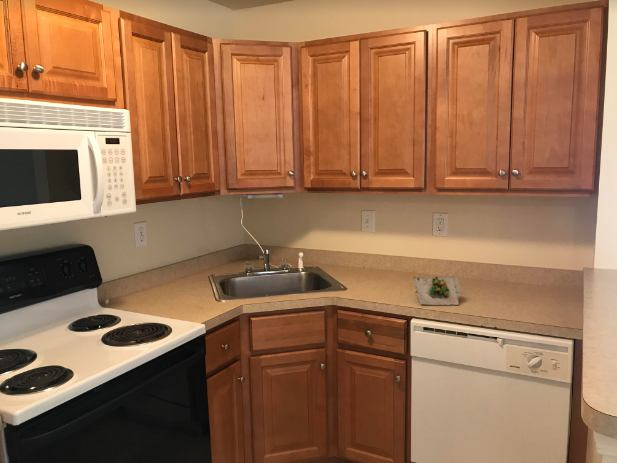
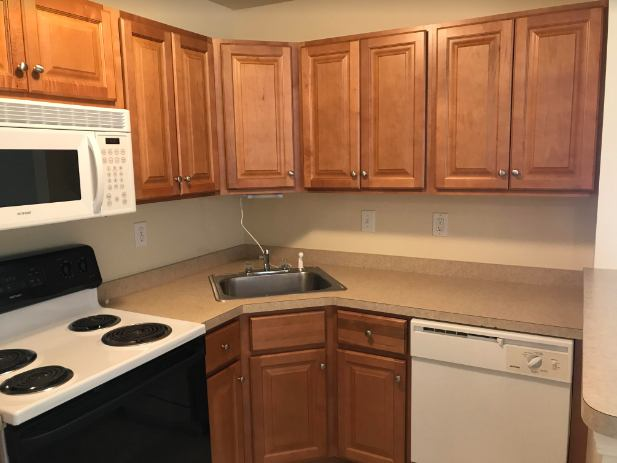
- succulent plant [412,275,463,306]
